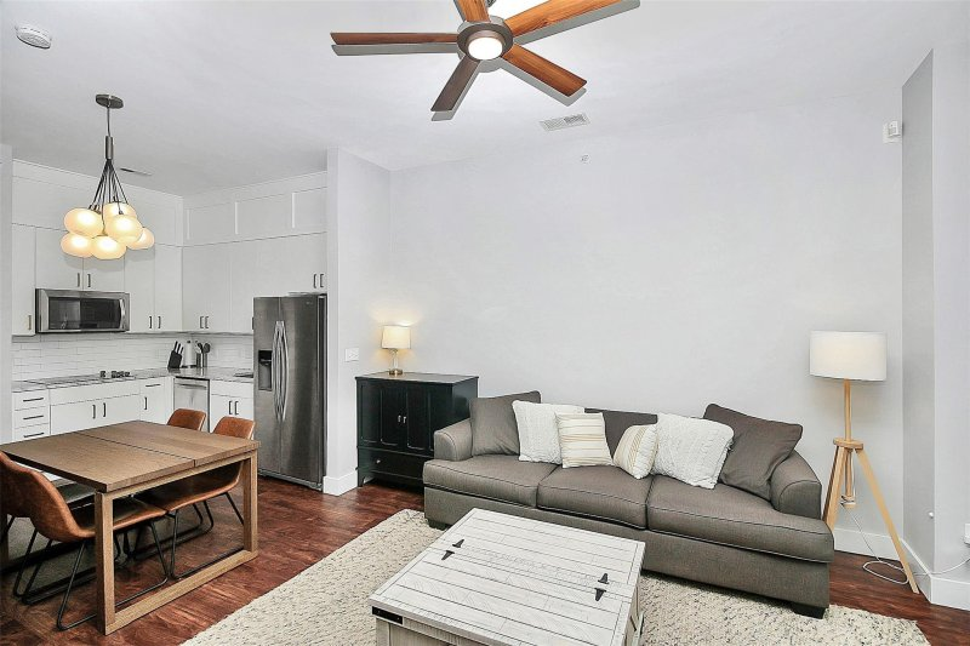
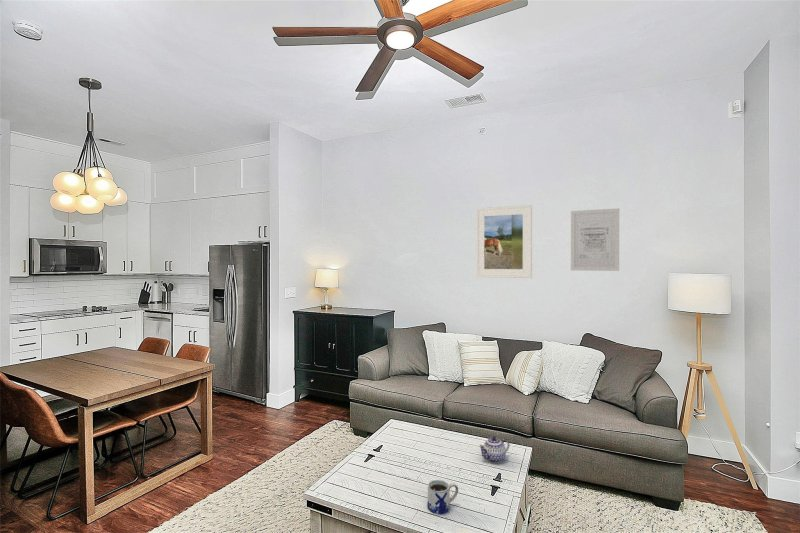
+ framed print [475,204,533,279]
+ wall art [570,207,620,272]
+ teapot [479,436,510,464]
+ mug [426,479,459,515]
